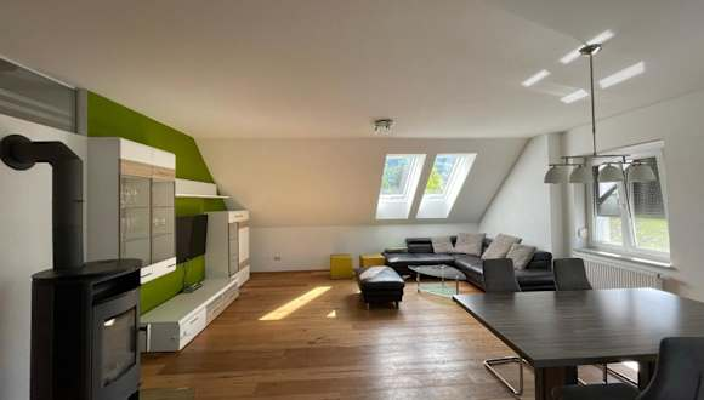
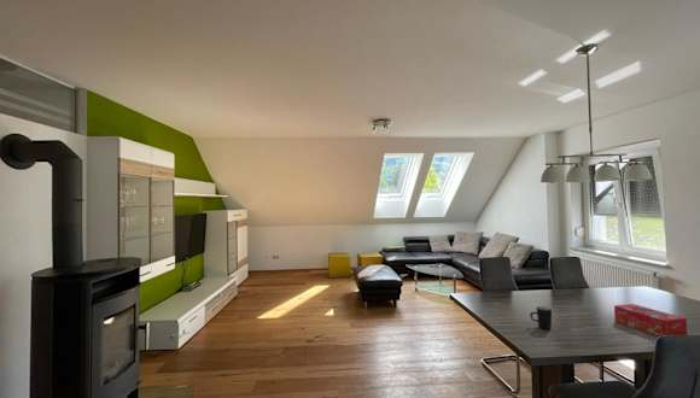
+ tissue box [613,303,688,338]
+ mug [529,305,553,330]
